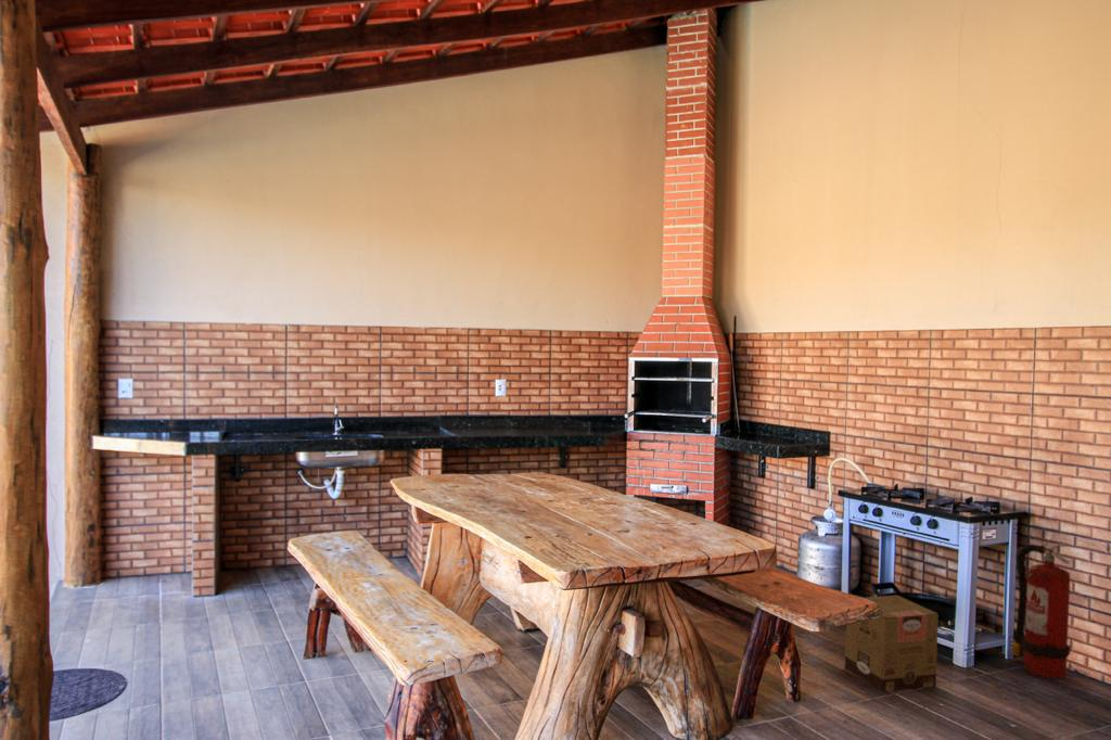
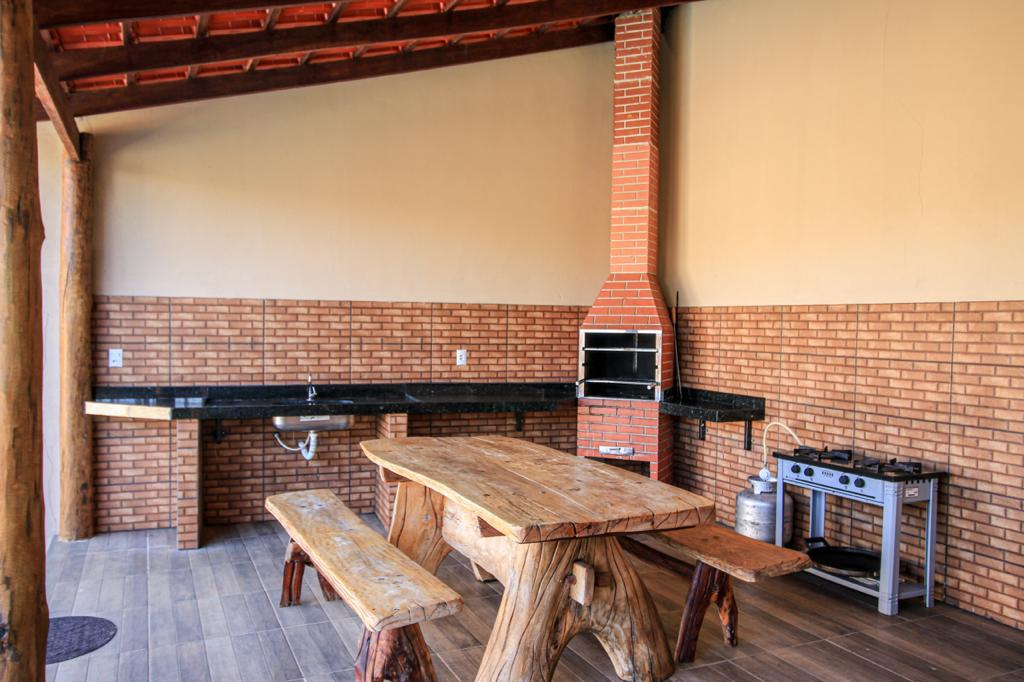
- cardboard box [844,595,940,692]
- fire extinguisher [1011,543,1072,679]
